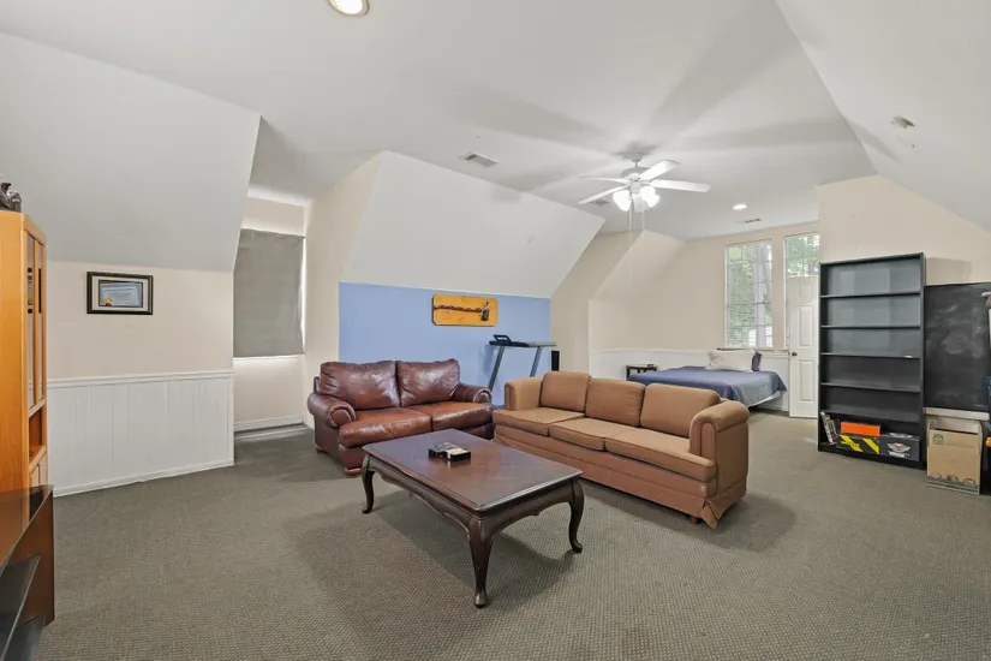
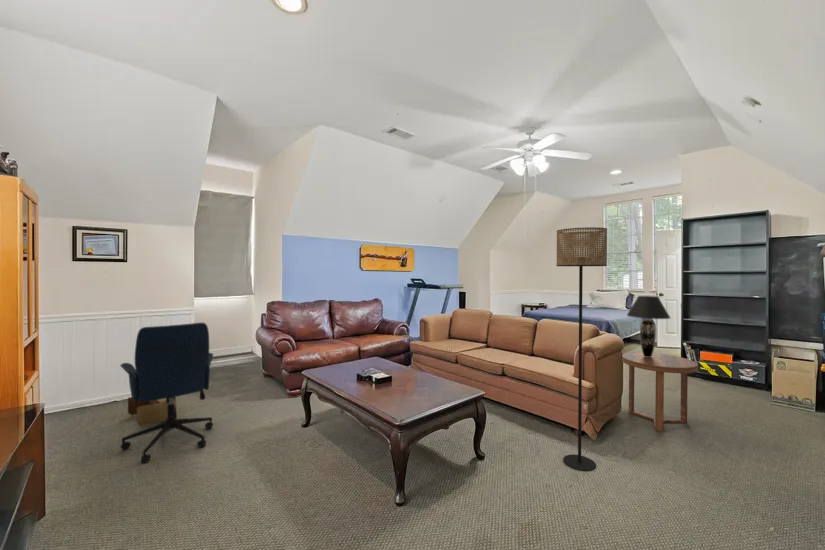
+ side table [621,351,699,433]
+ table lamp [626,295,672,357]
+ floor lamp [555,226,608,472]
+ cardboard box [127,396,178,427]
+ office chair [119,322,214,464]
